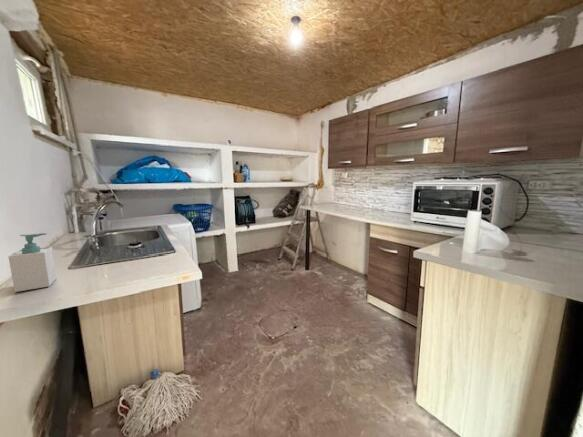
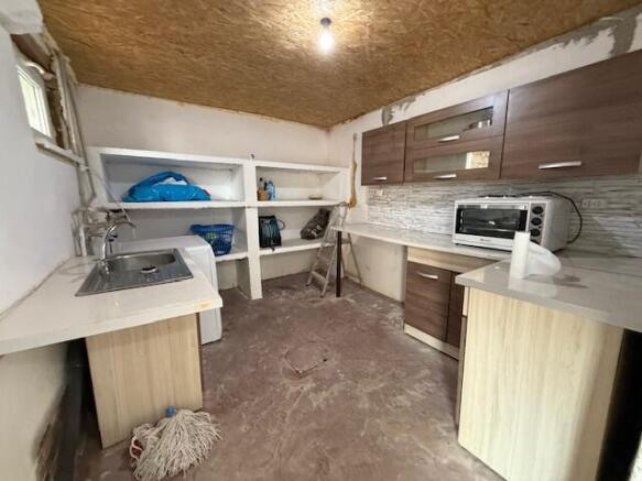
- soap bottle [7,232,57,293]
